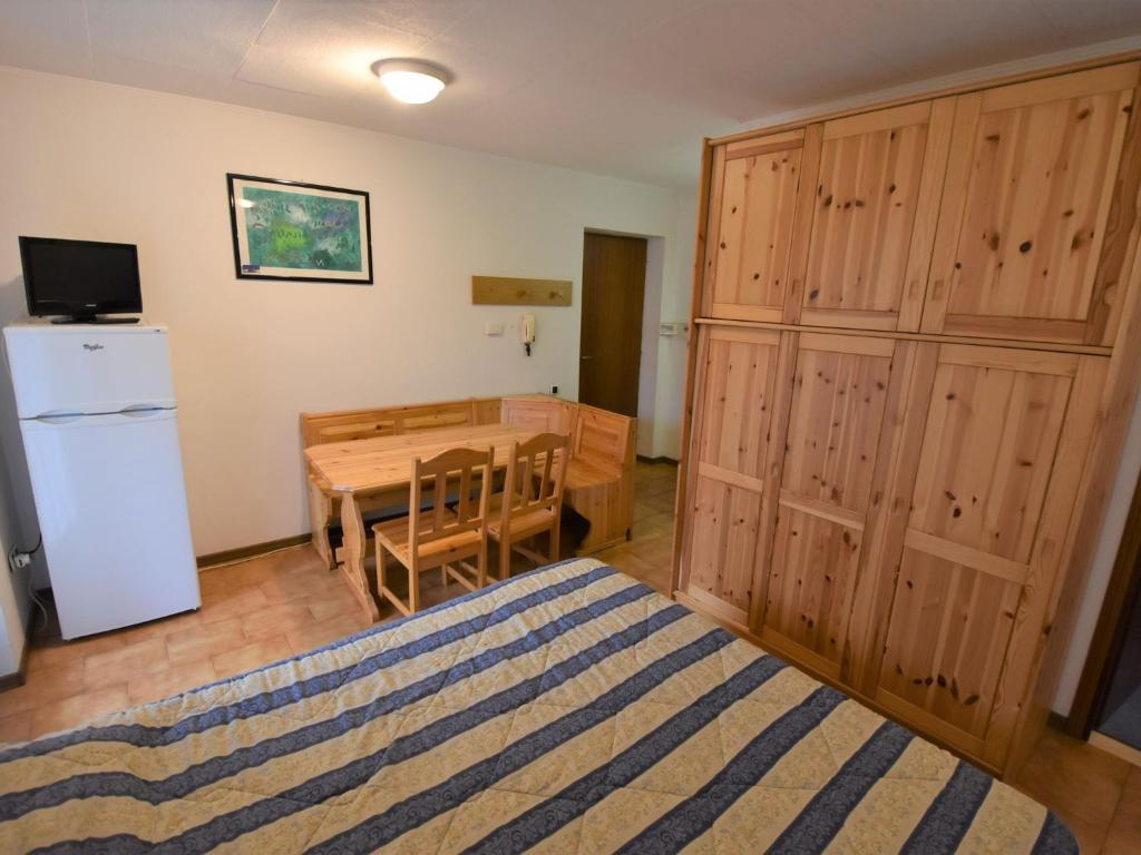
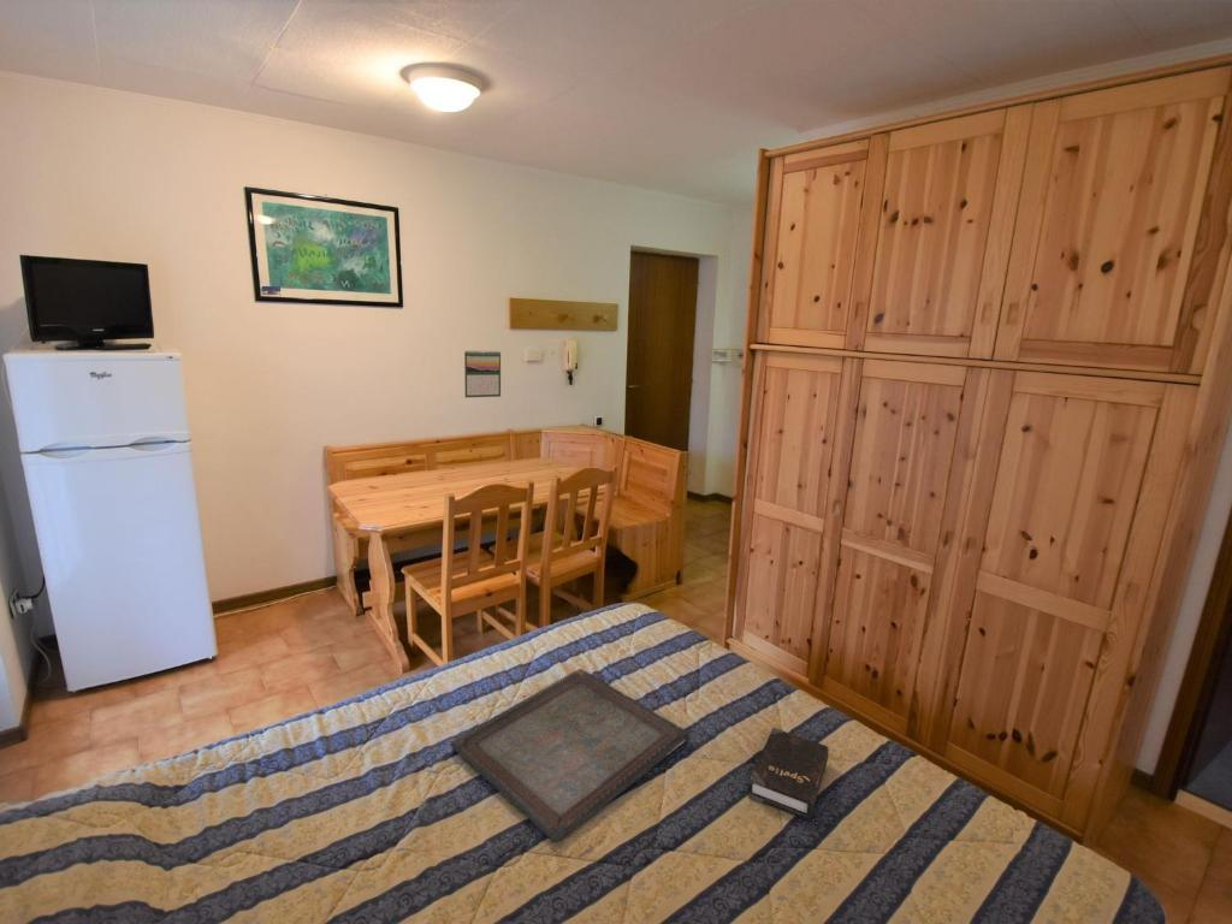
+ hardback book [747,727,830,821]
+ calendar [463,349,502,398]
+ serving tray [449,668,691,842]
